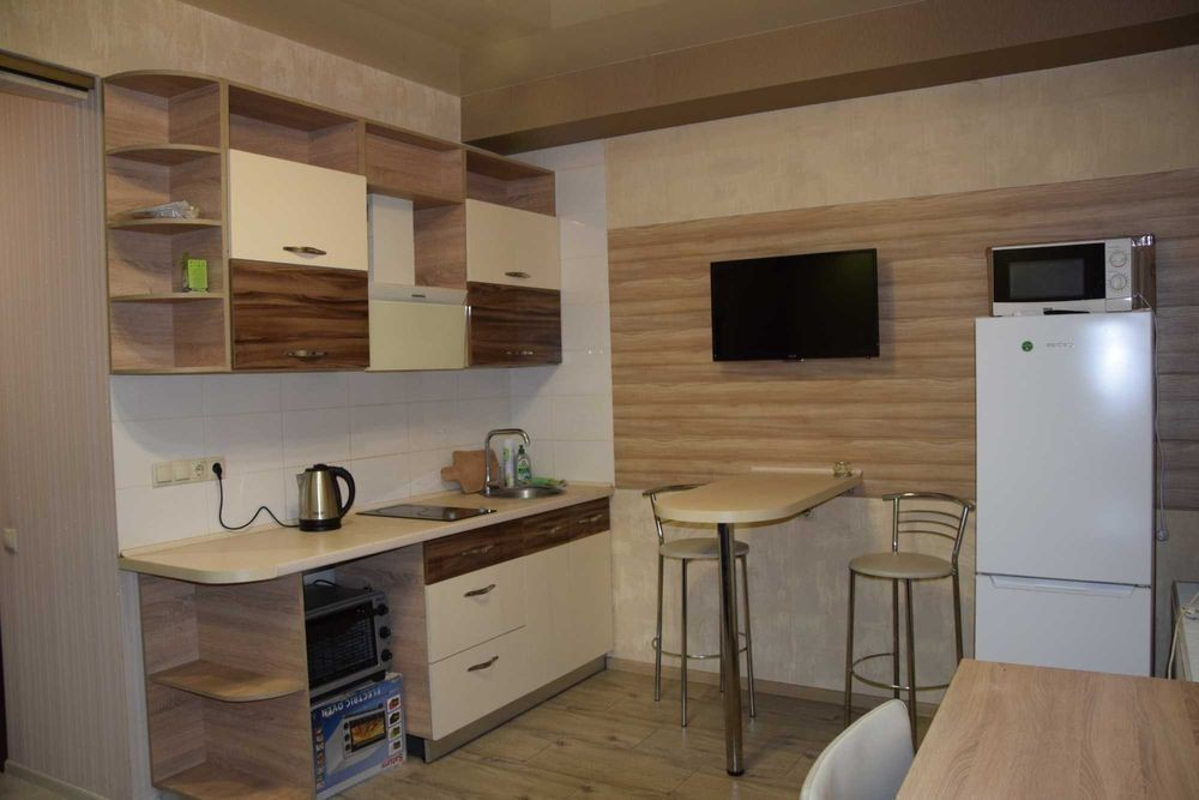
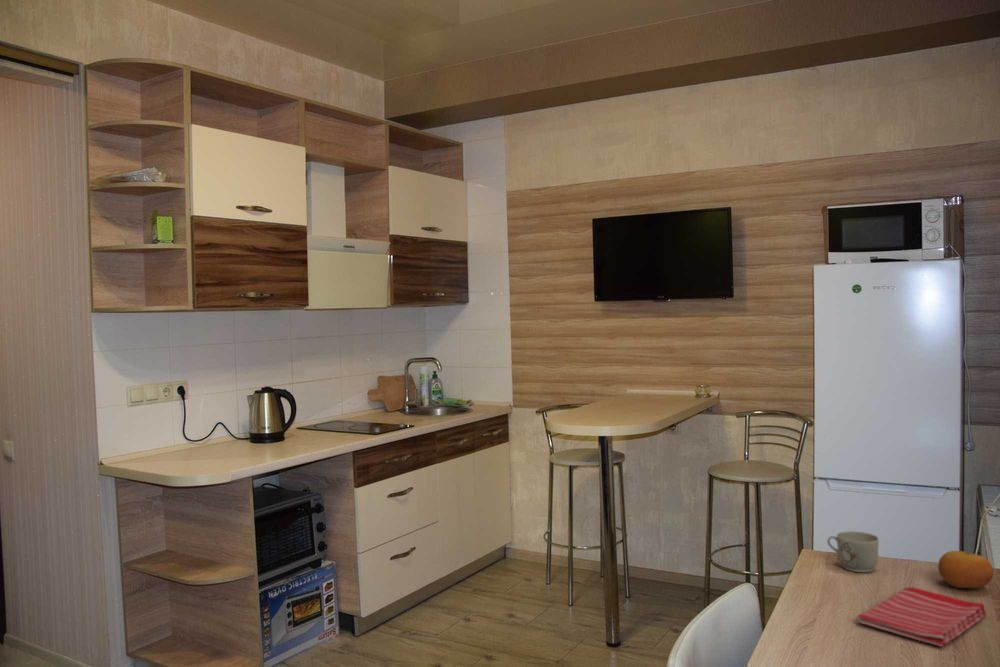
+ fruit [937,550,994,589]
+ dish towel [856,586,988,648]
+ mug [826,530,880,573]
